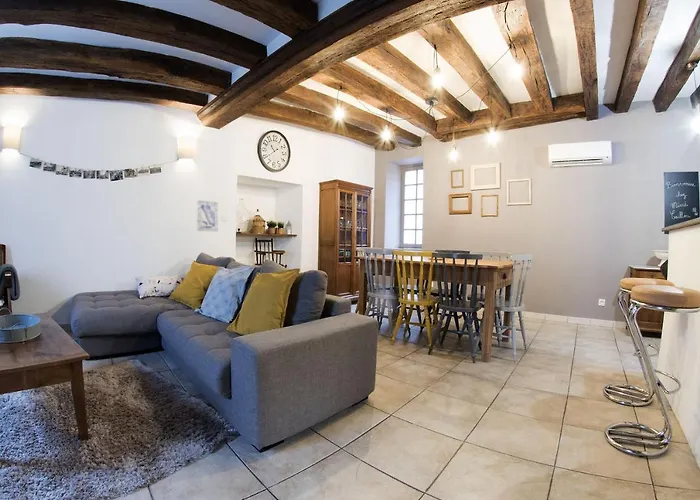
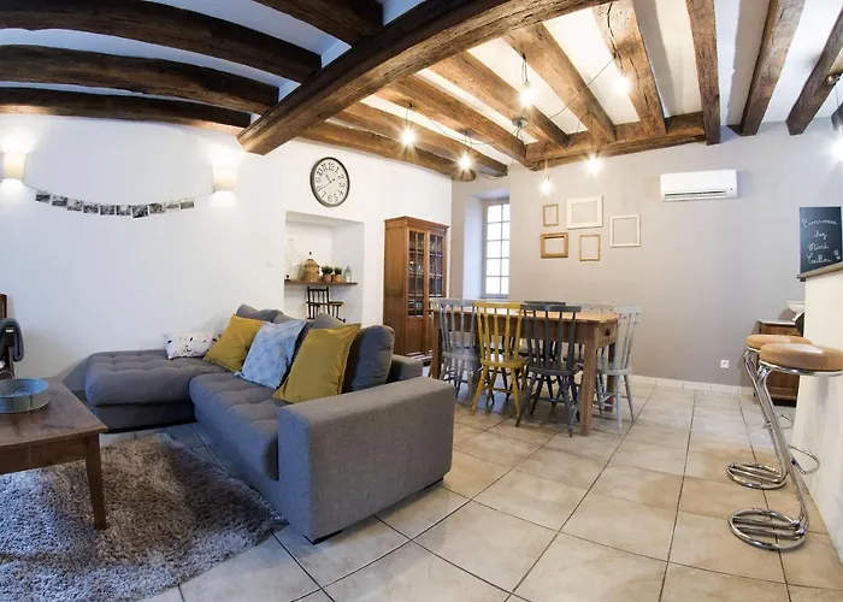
- wall art [196,199,219,233]
